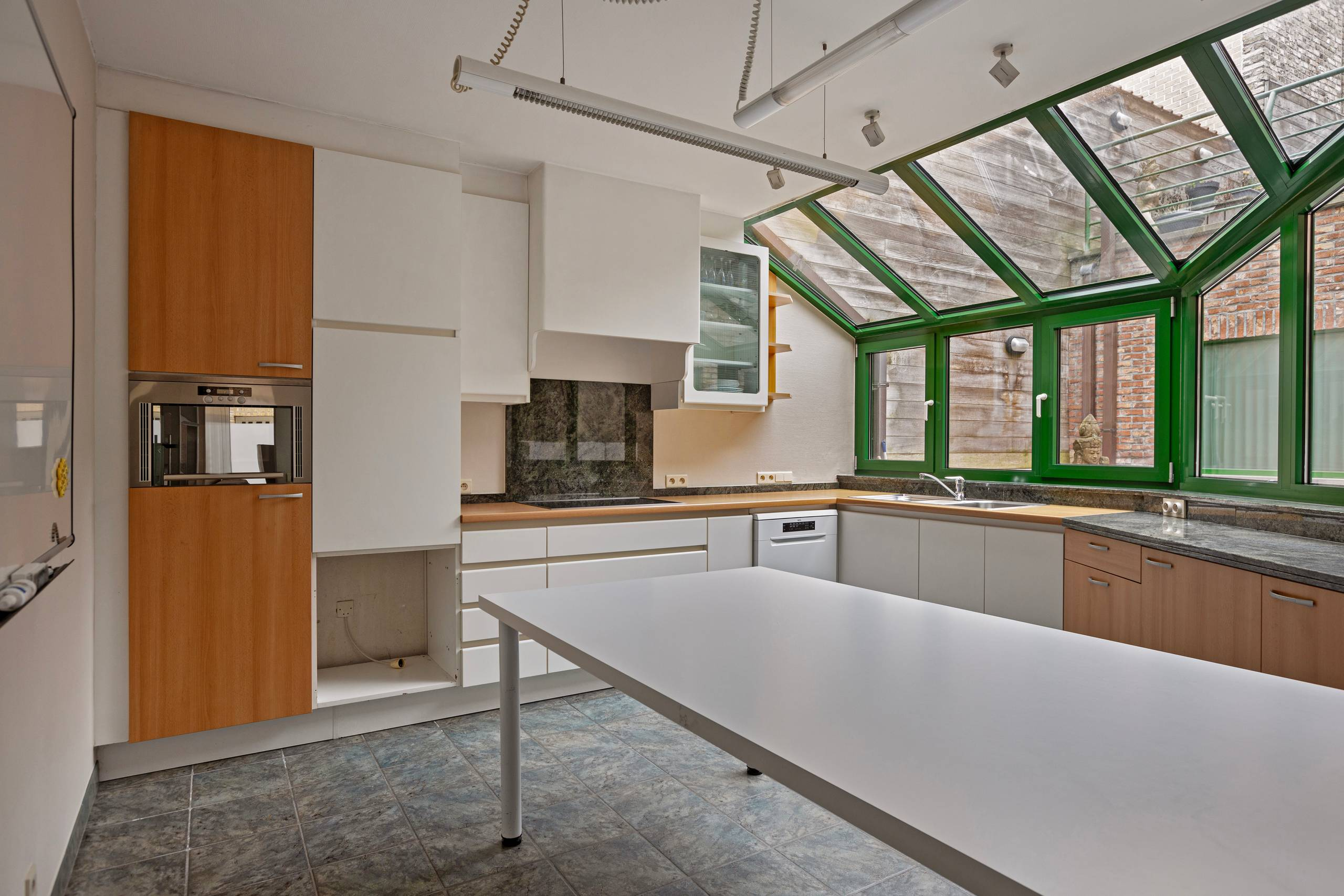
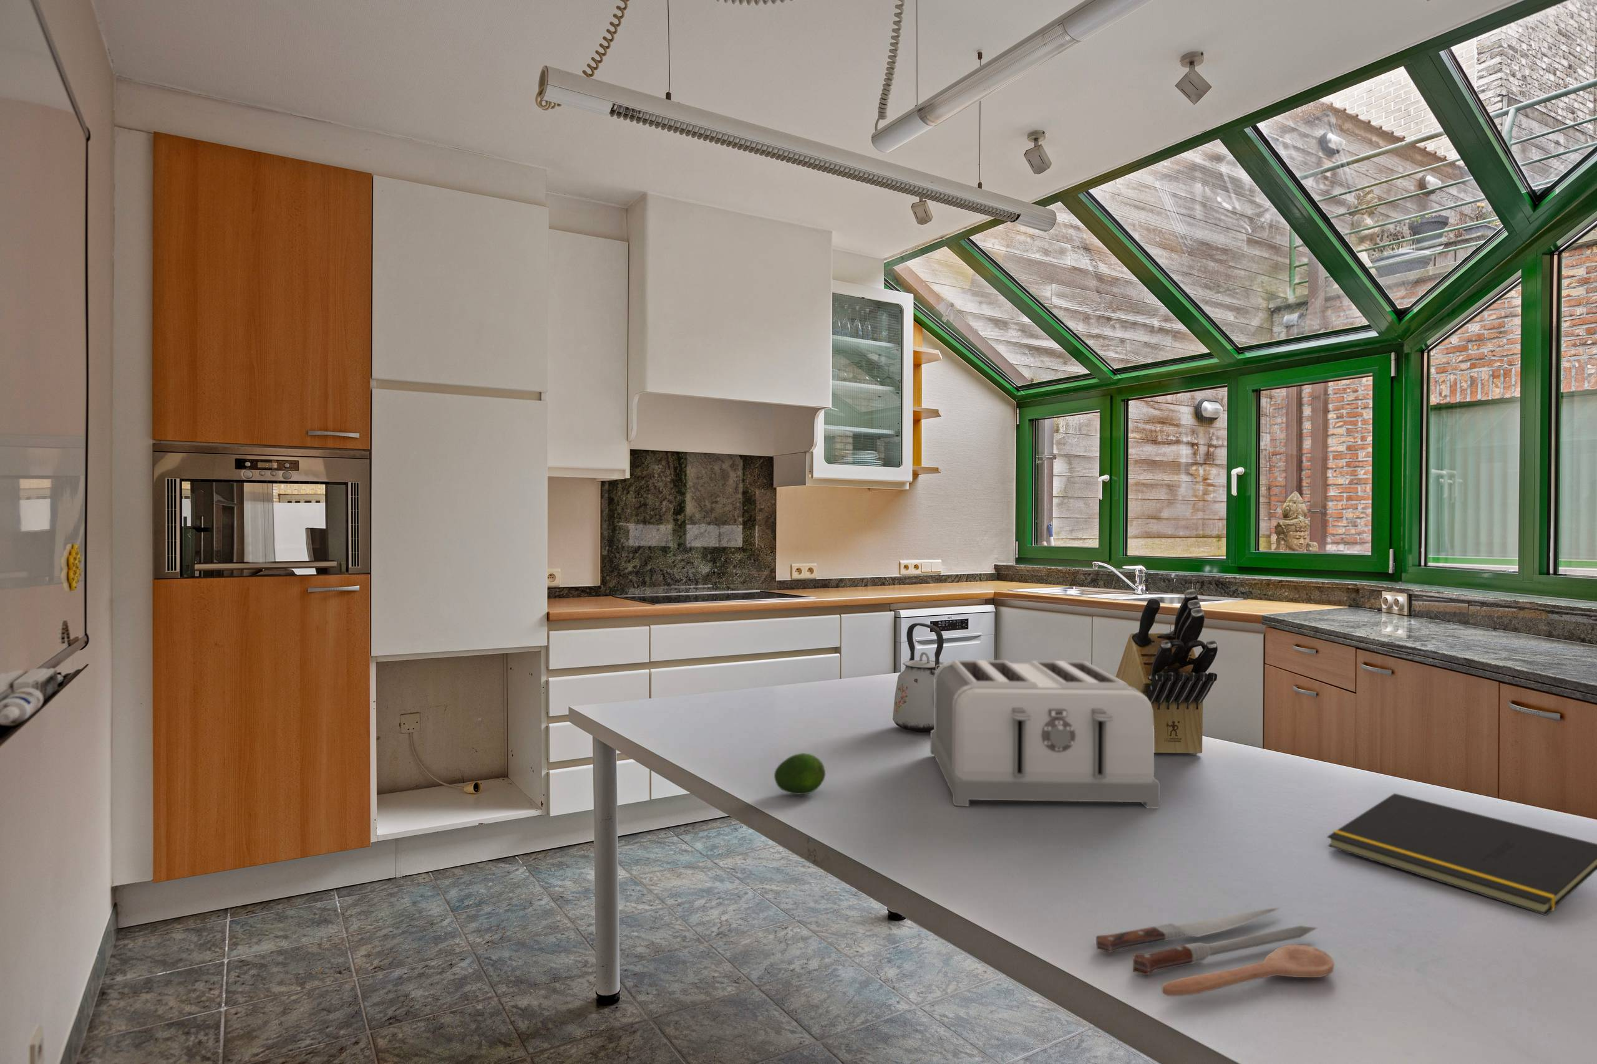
+ toaster [929,659,1160,809]
+ knife block [1115,589,1218,755]
+ spoon [1096,906,1334,998]
+ notepad [1326,793,1597,917]
+ kettle [892,622,946,734]
+ fruit [774,753,826,796]
